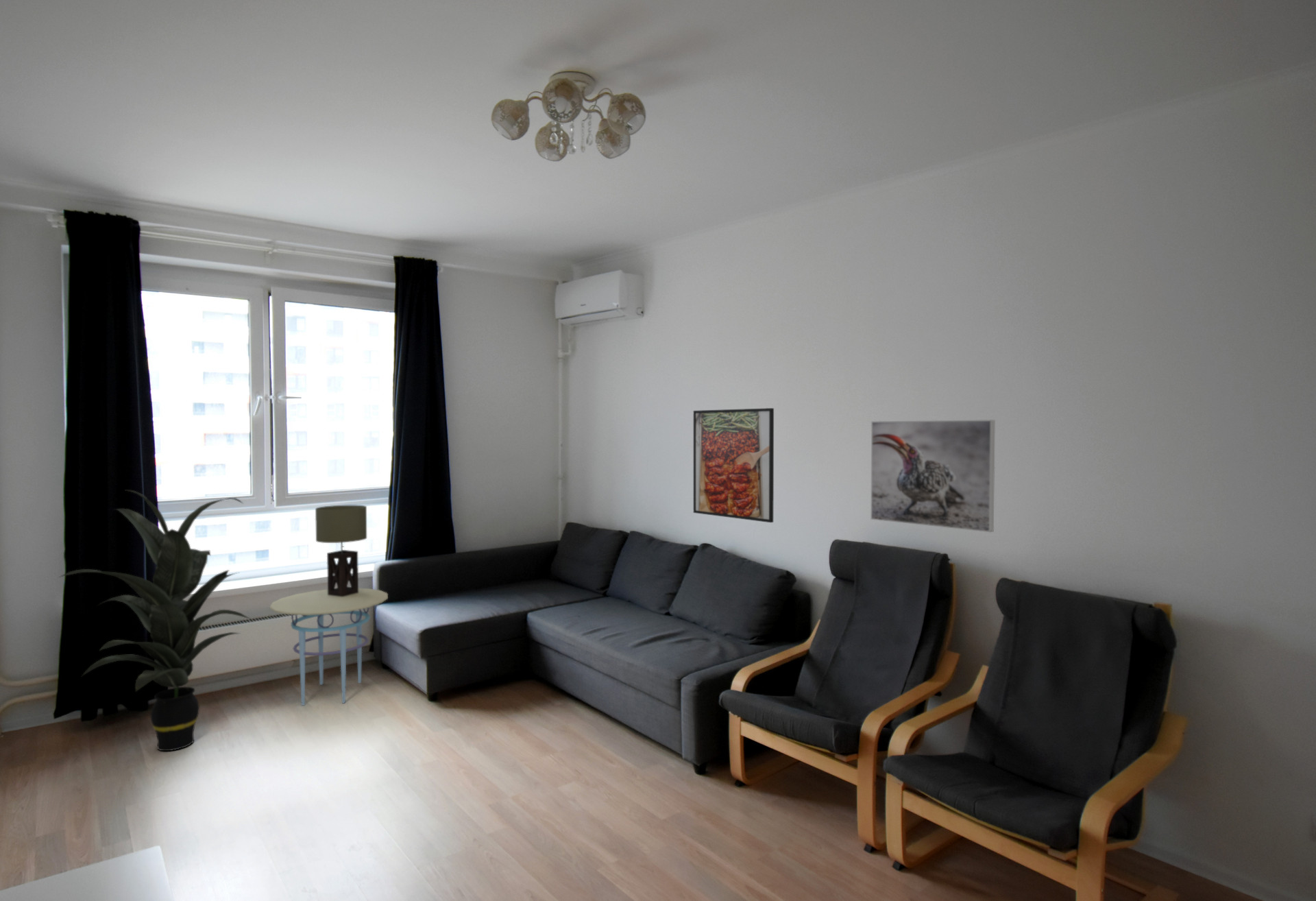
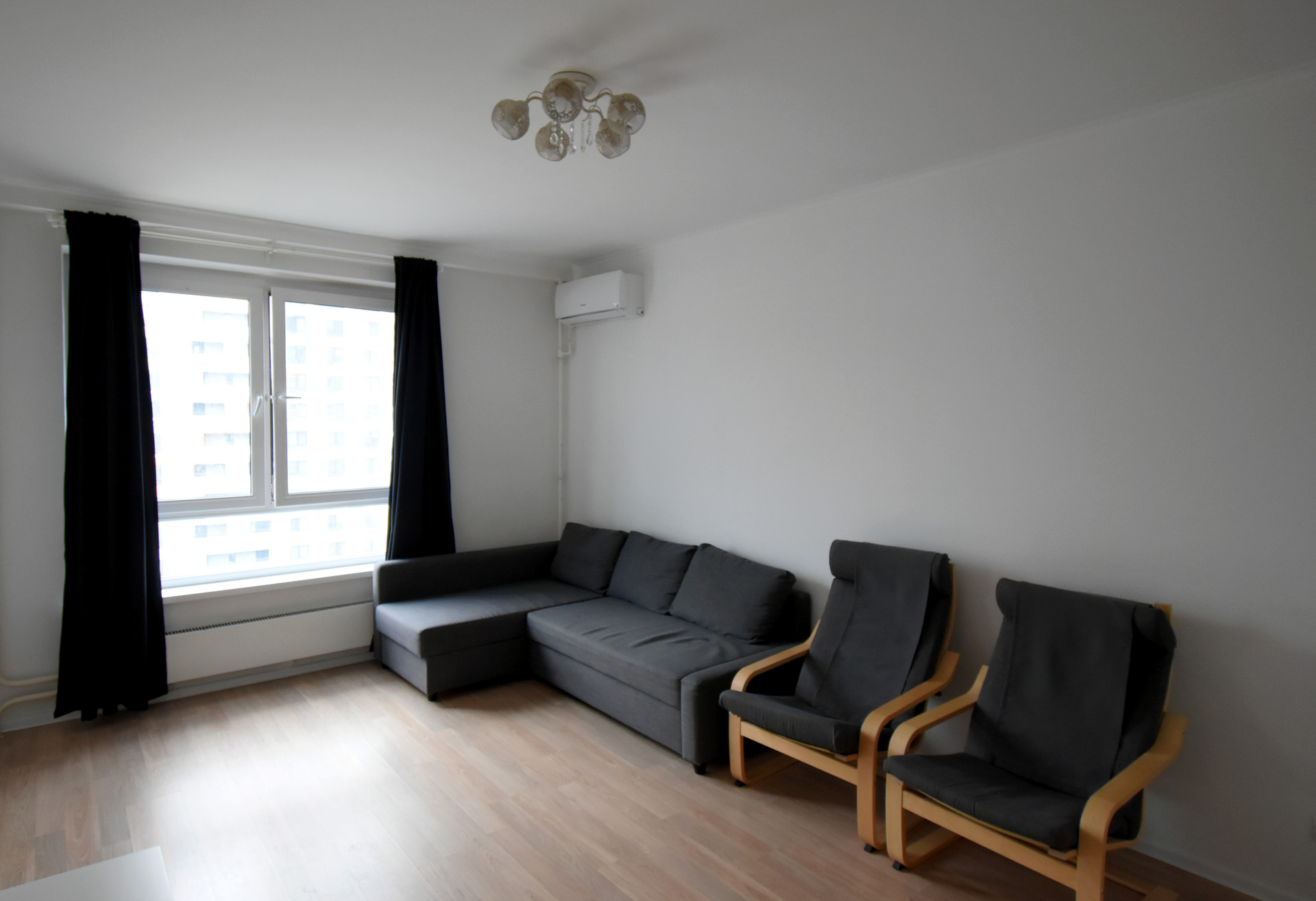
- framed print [693,407,775,523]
- table lamp [315,505,367,597]
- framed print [870,420,995,533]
- side table [269,588,389,706]
- indoor plant [58,490,252,752]
